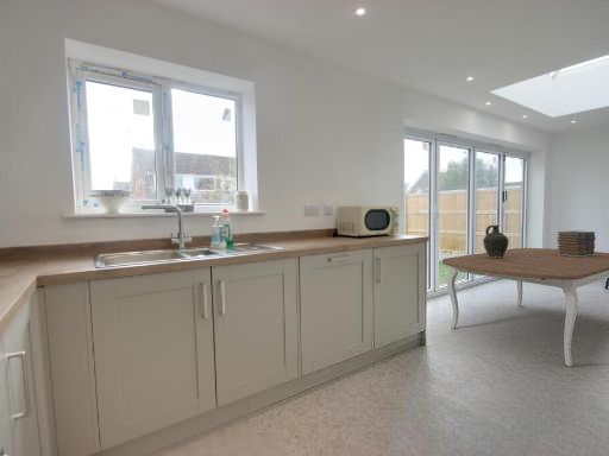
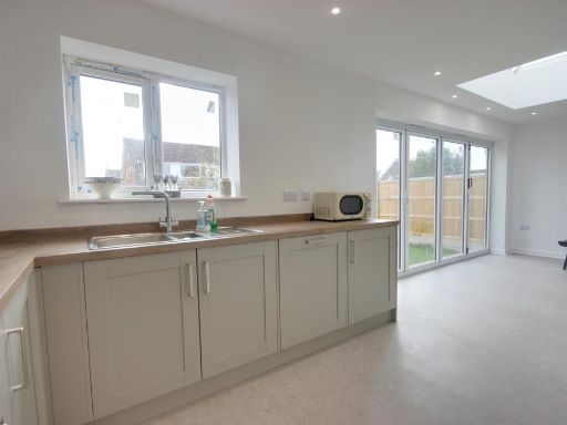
- book stack [555,229,597,256]
- ceramic jug [482,224,510,258]
- dining table [441,247,609,367]
